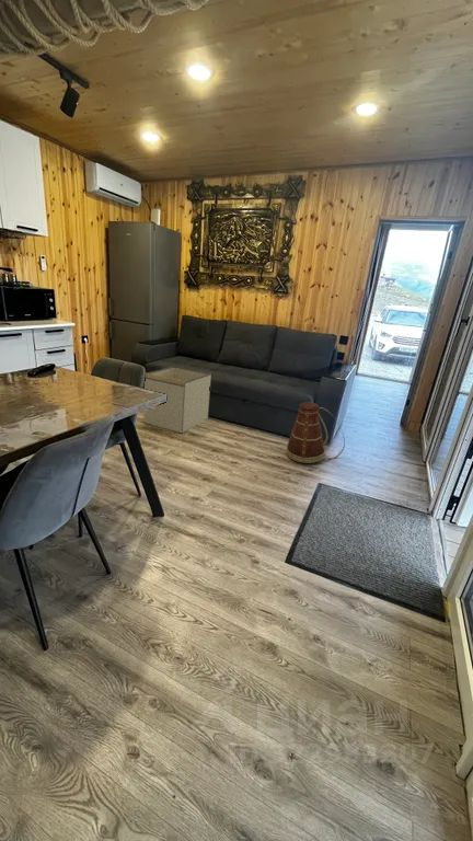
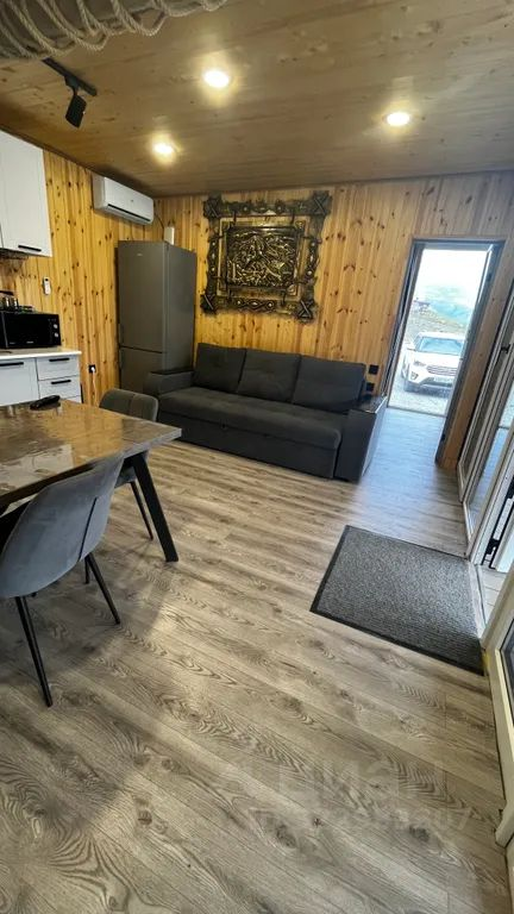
- basket [285,401,346,464]
- storage bin [143,365,212,434]
